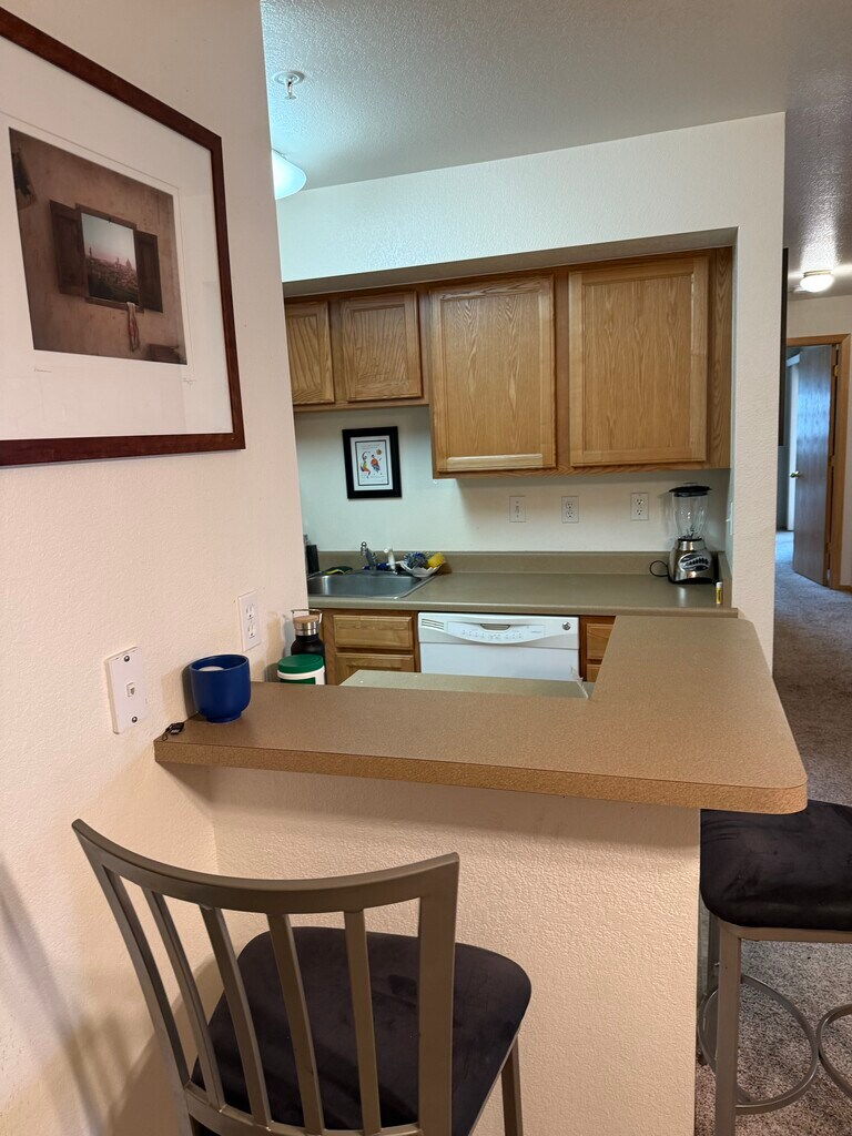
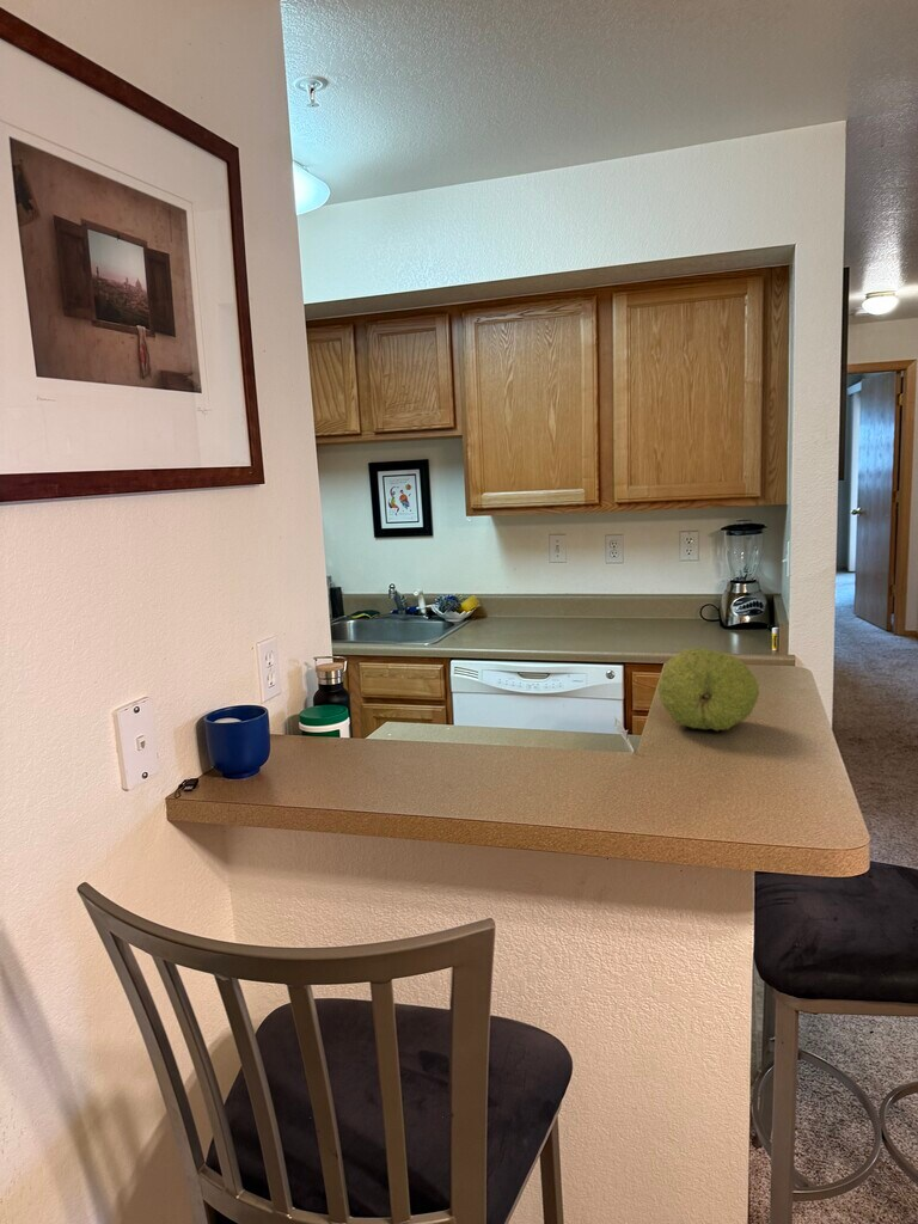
+ fruit [656,647,760,733]
